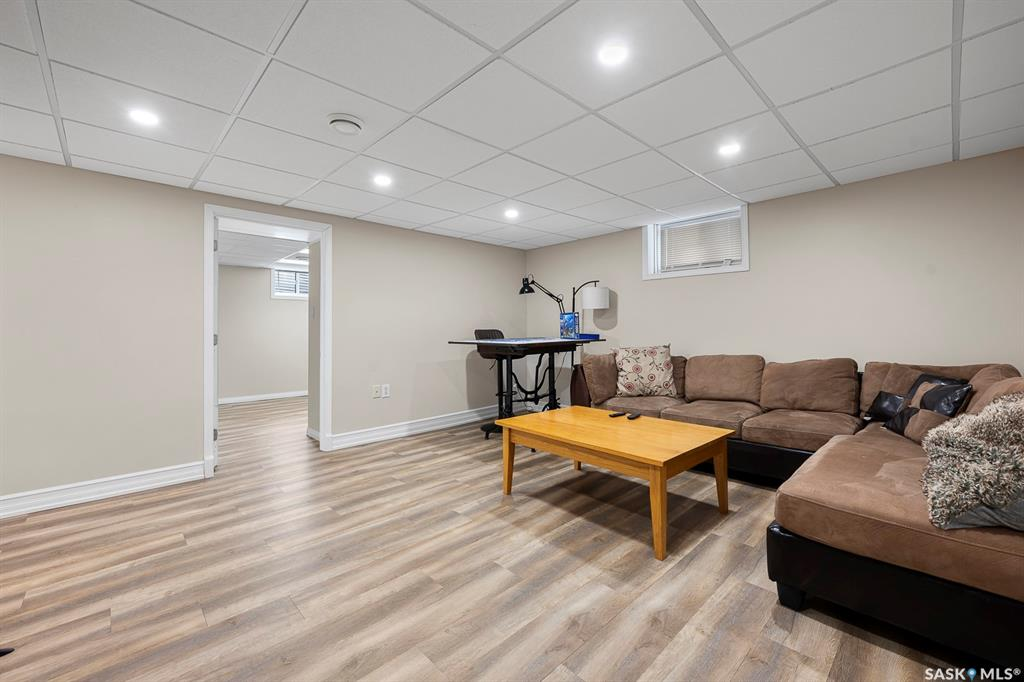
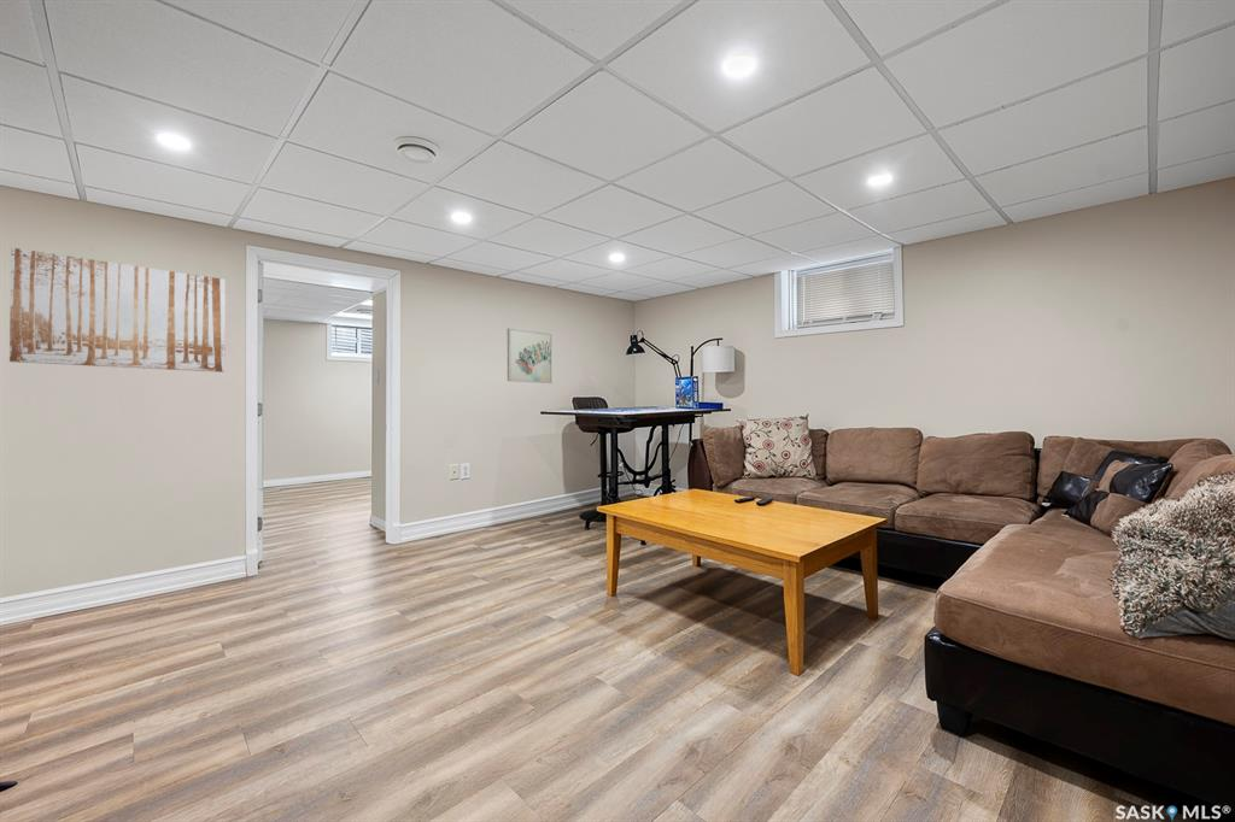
+ wall art [507,327,554,384]
+ wall art [8,247,227,374]
